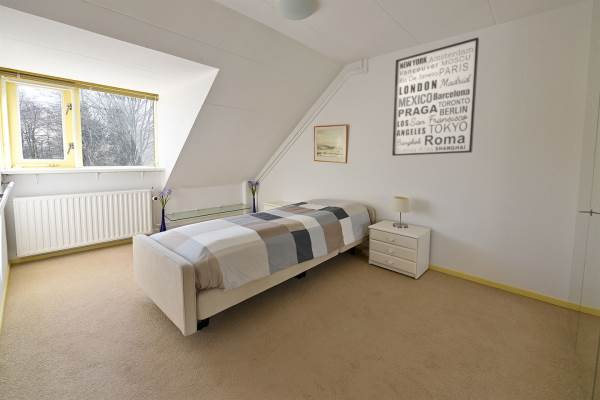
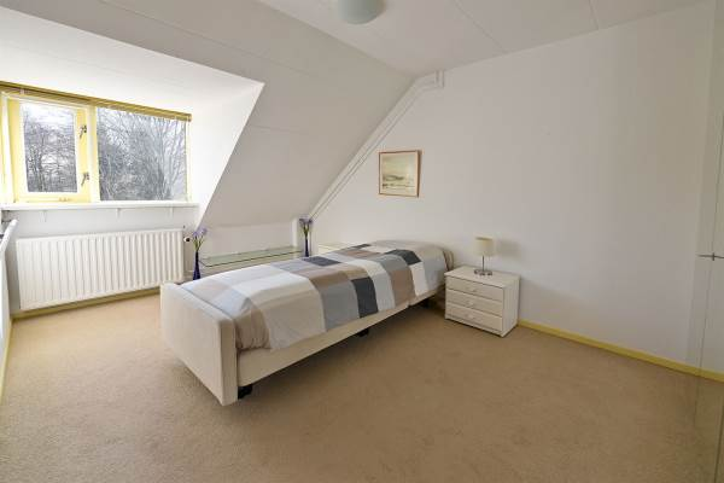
- wall art [391,36,480,157]
